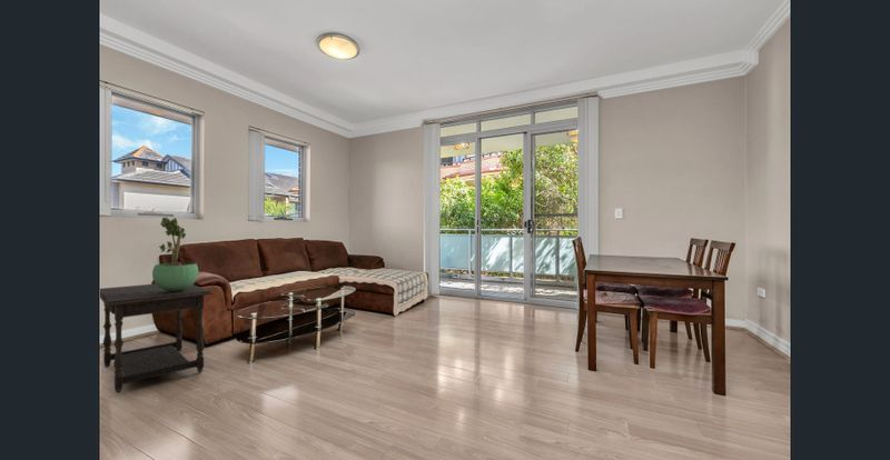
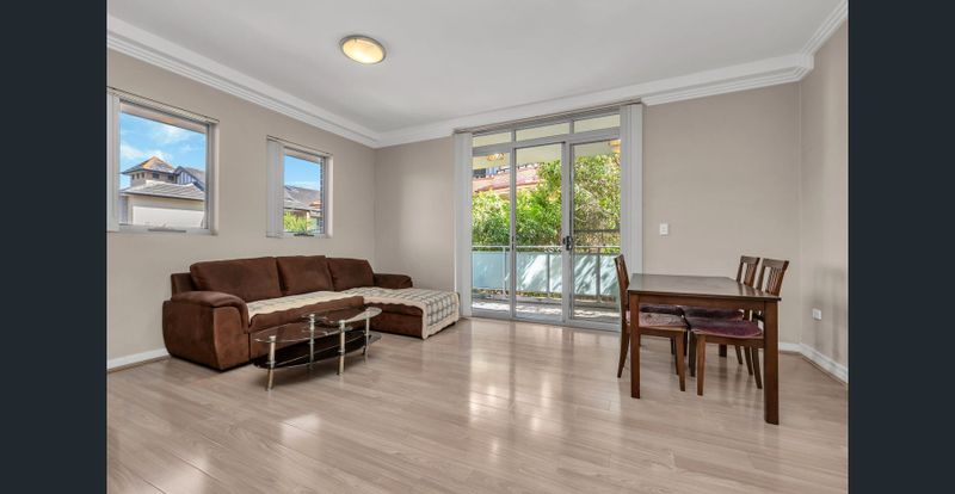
- potted plant [151,217,199,291]
- side table [99,282,214,394]
